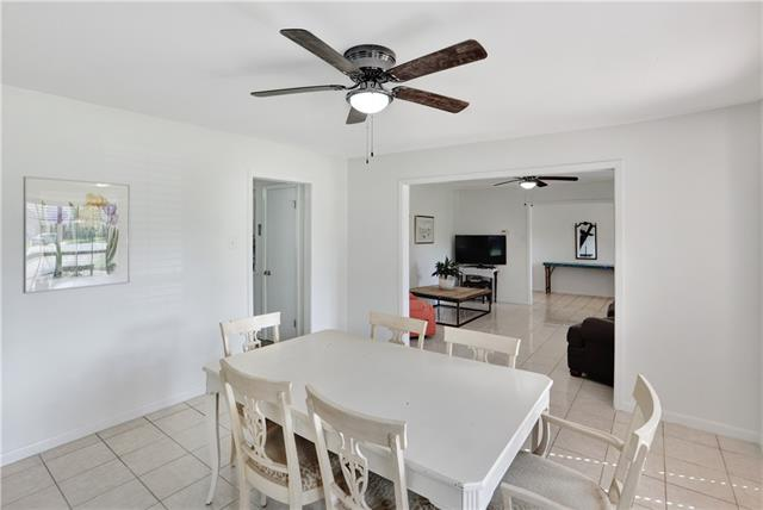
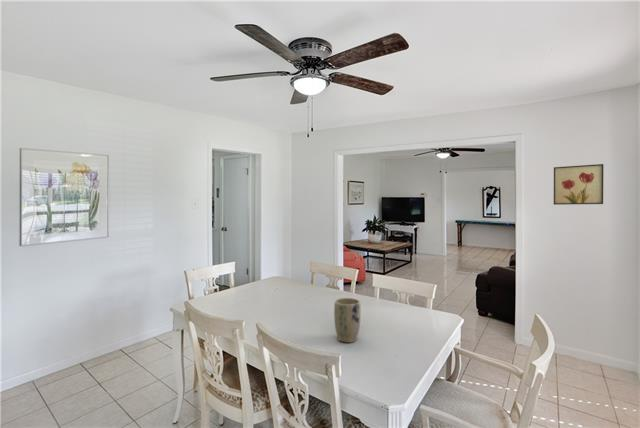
+ wall art [553,163,605,206]
+ plant pot [333,297,361,344]
